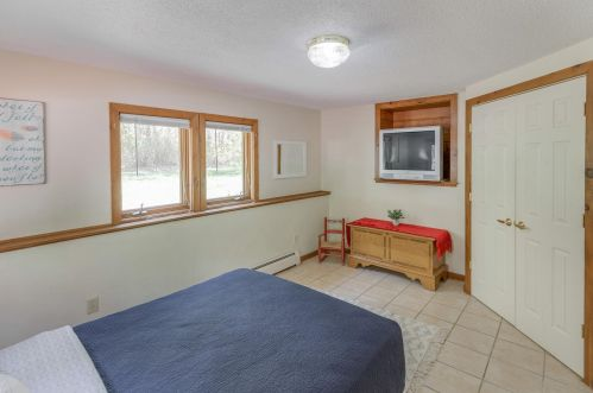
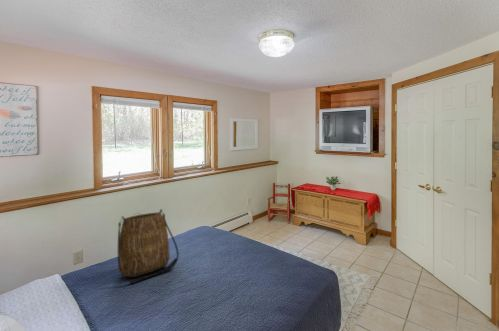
+ tote bag [117,208,180,285]
